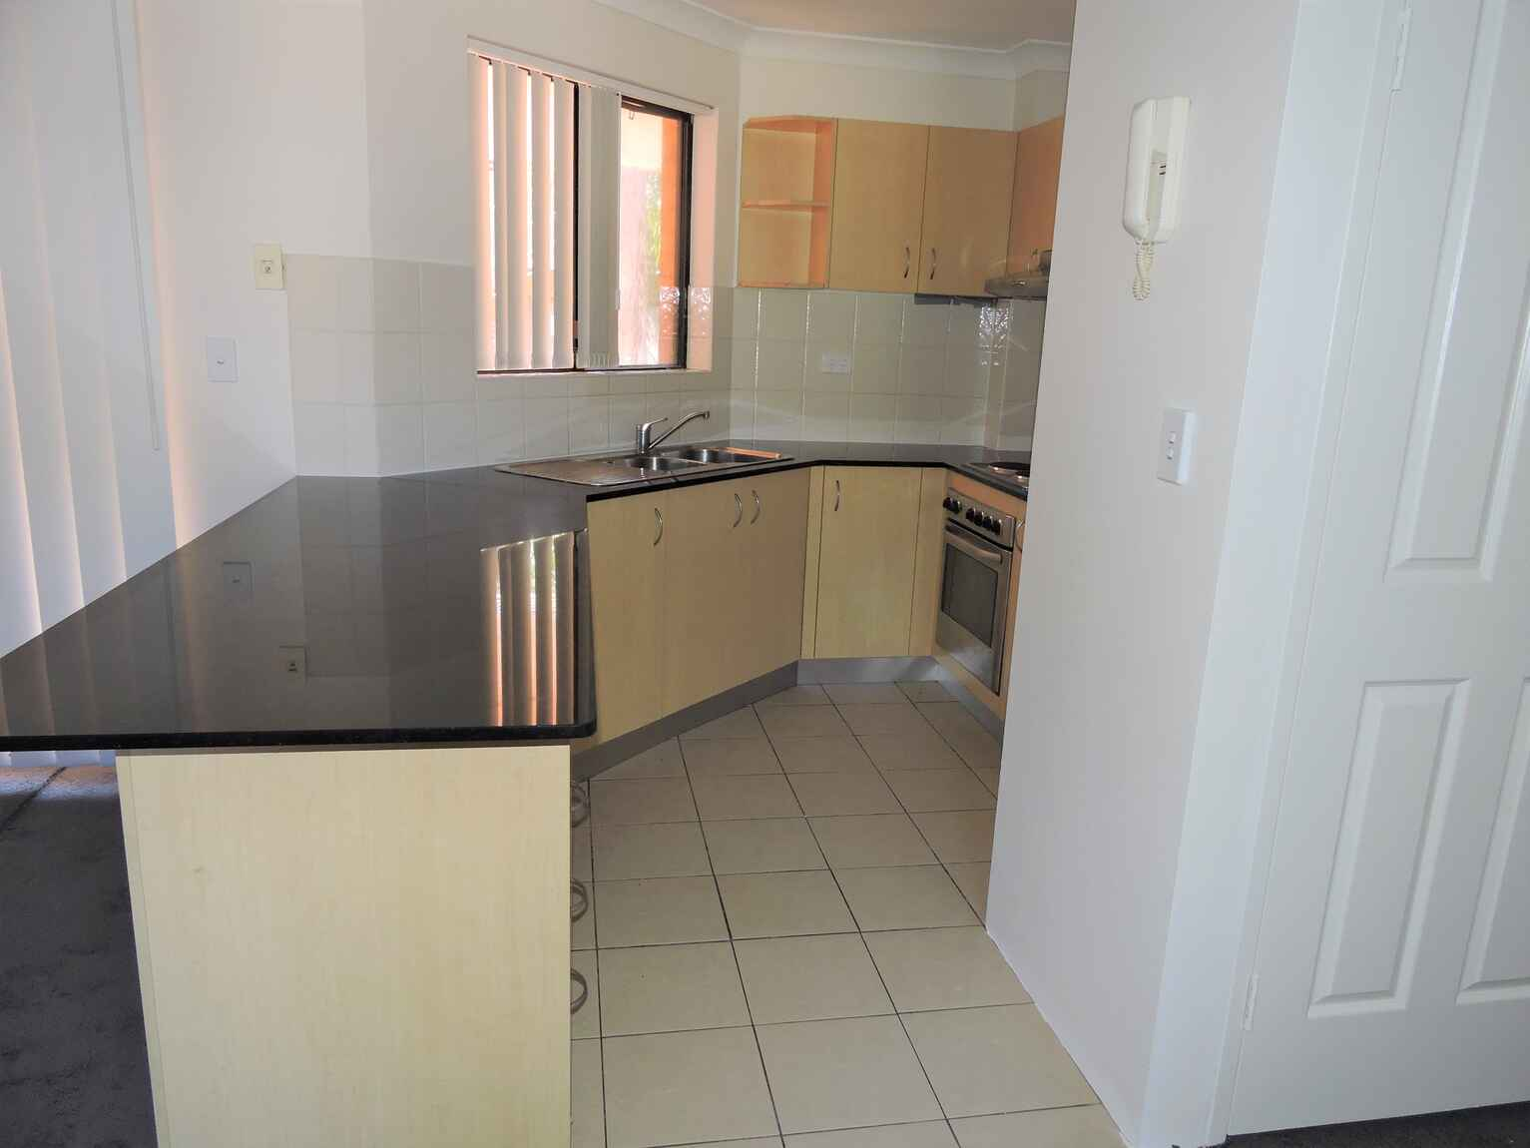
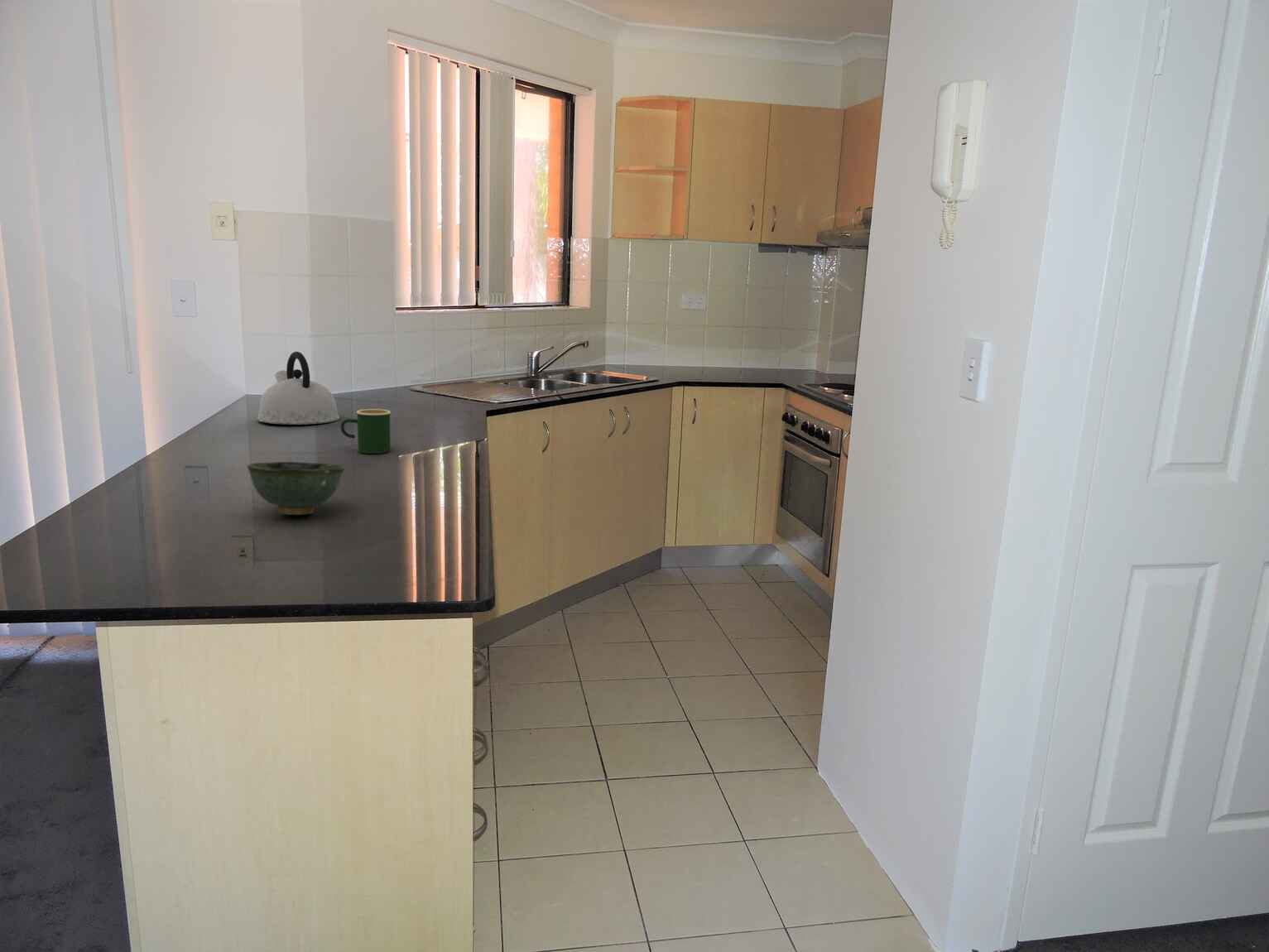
+ bowl [247,461,345,516]
+ kettle [257,351,340,426]
+ mug [339,408,392,454]
